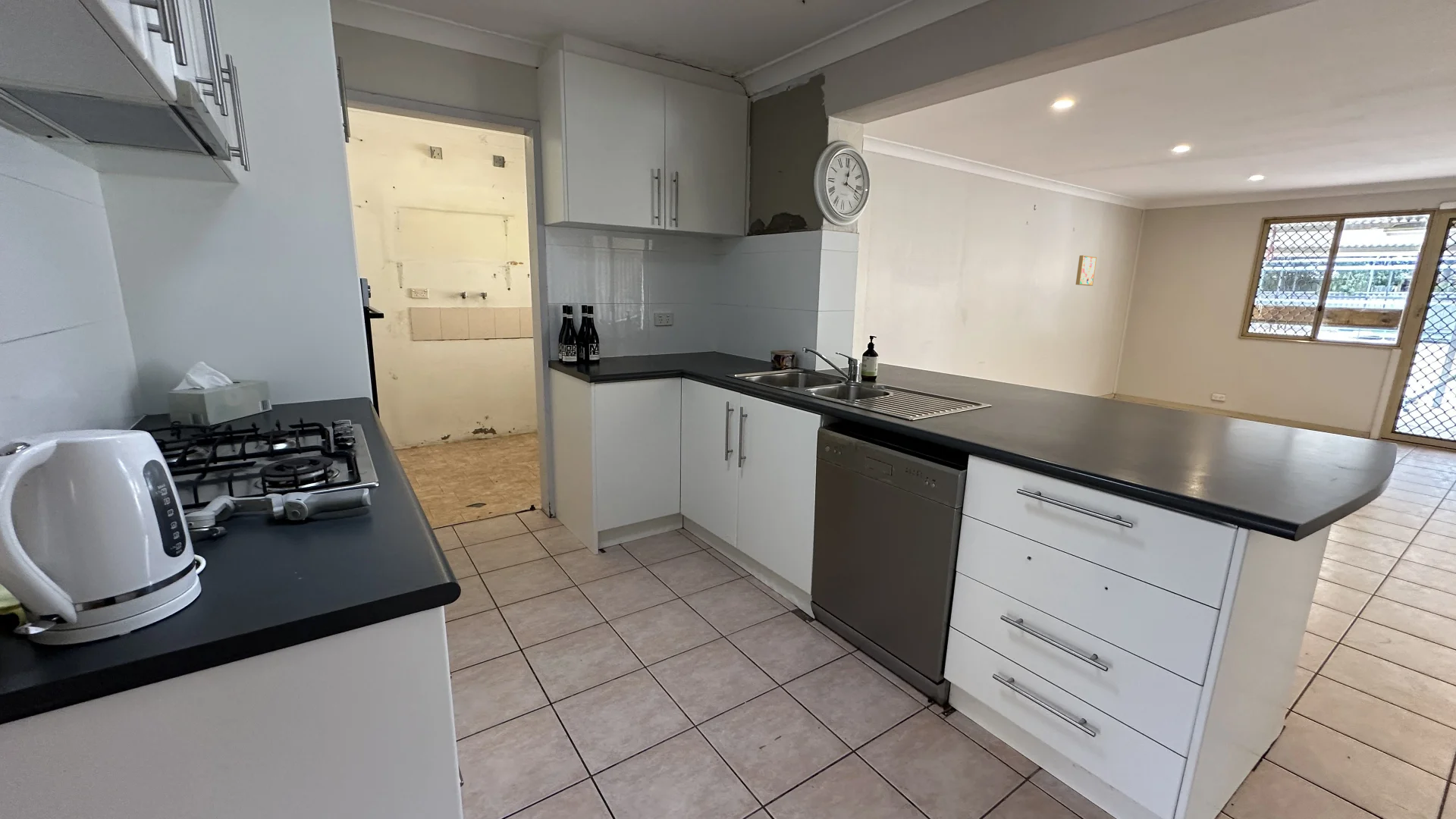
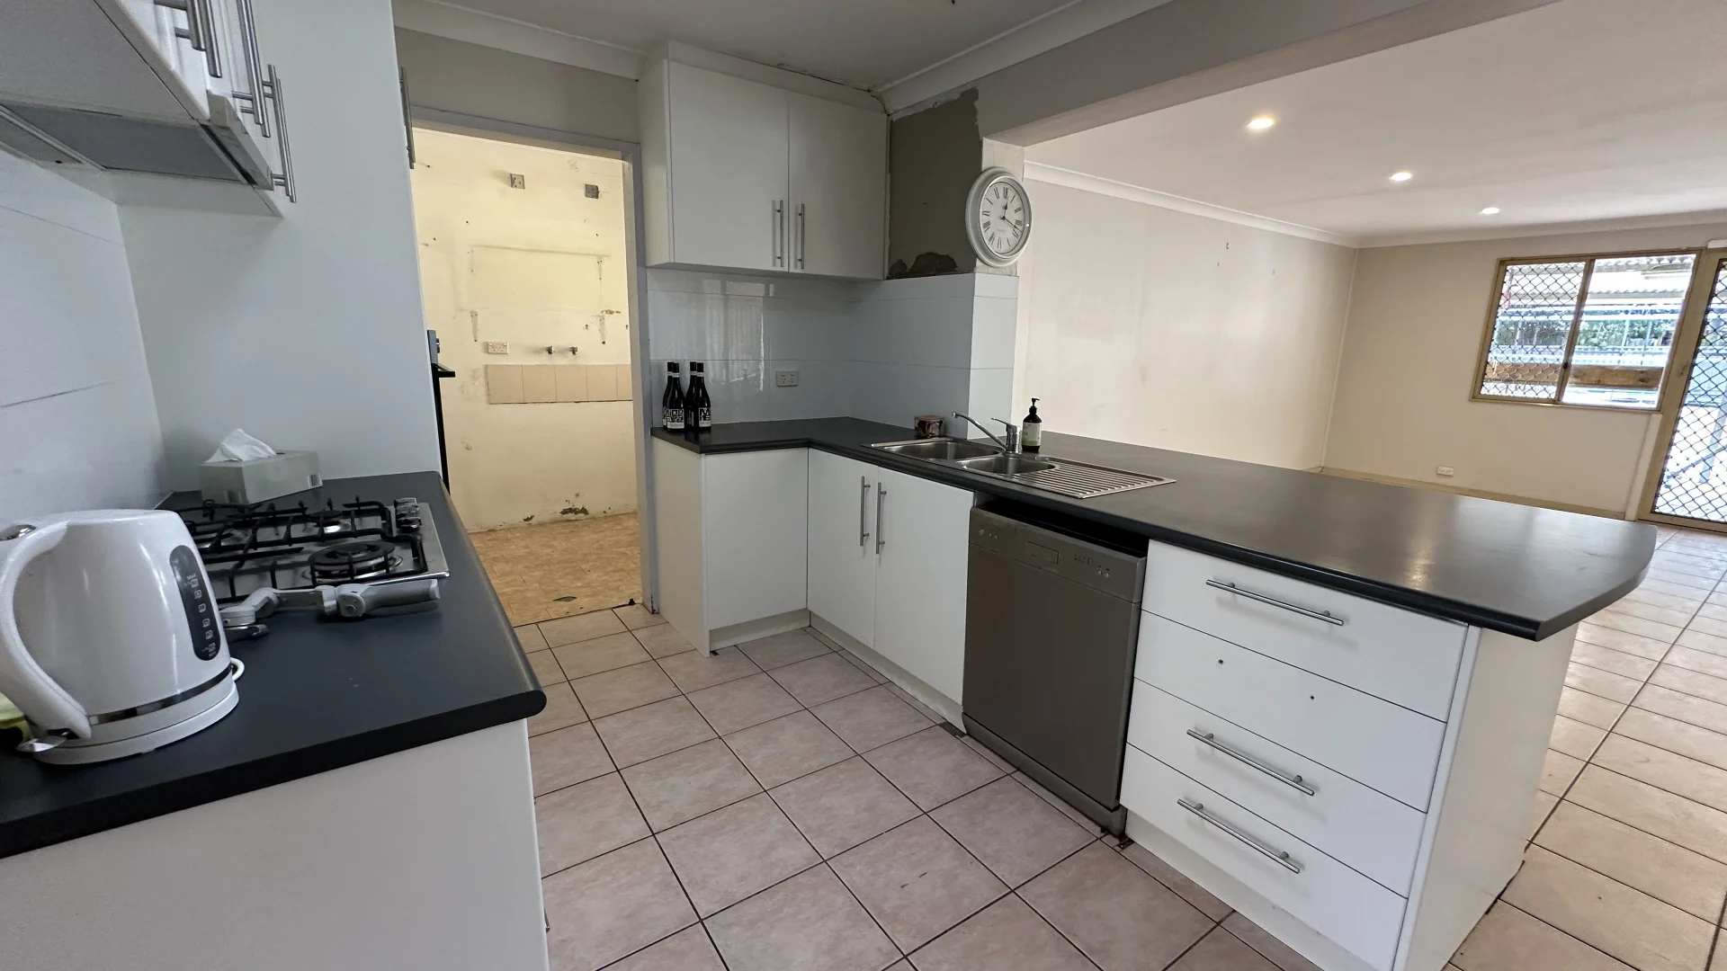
- wall art [1075,255,1097,287]
